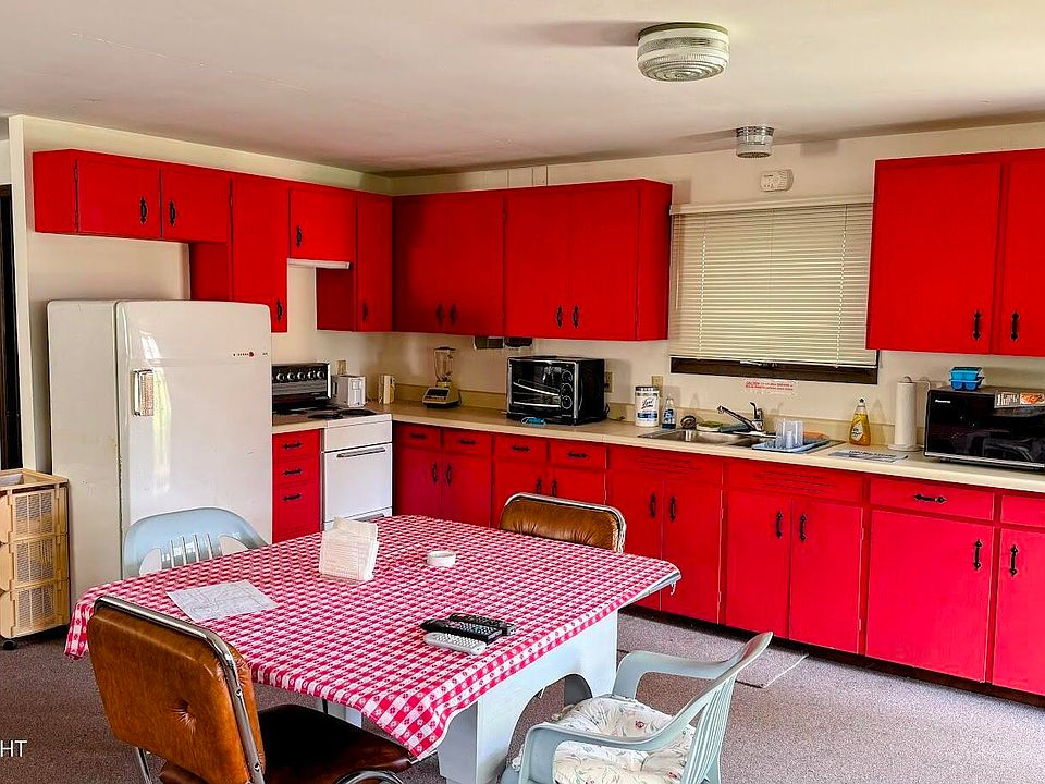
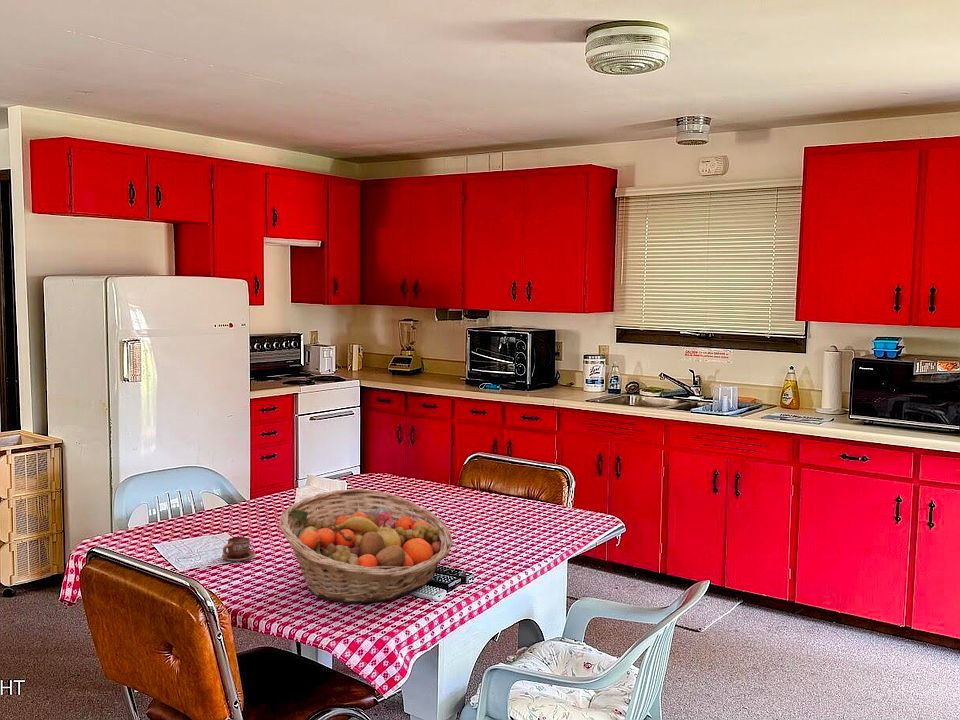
+ cup [221,536,256,563]
+ fruit basket [278,488,453,604]
